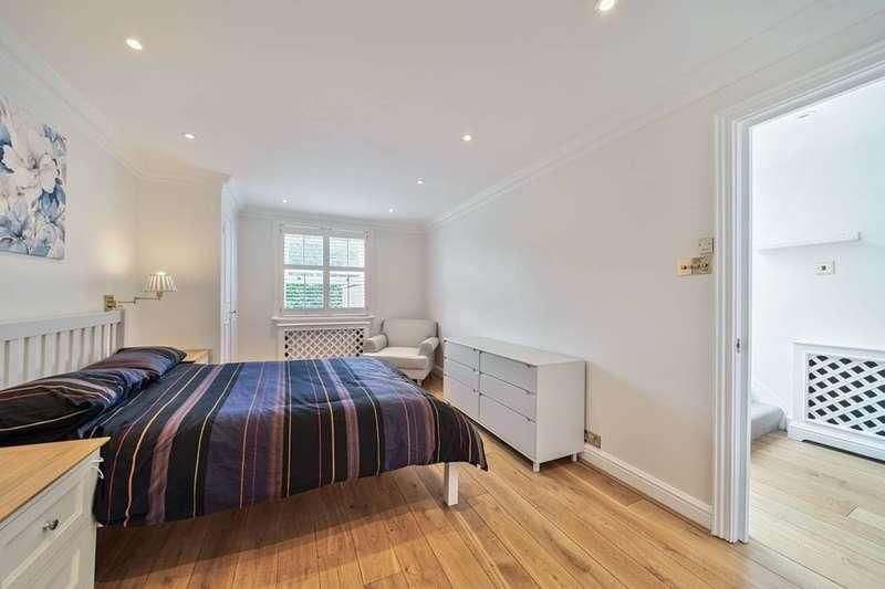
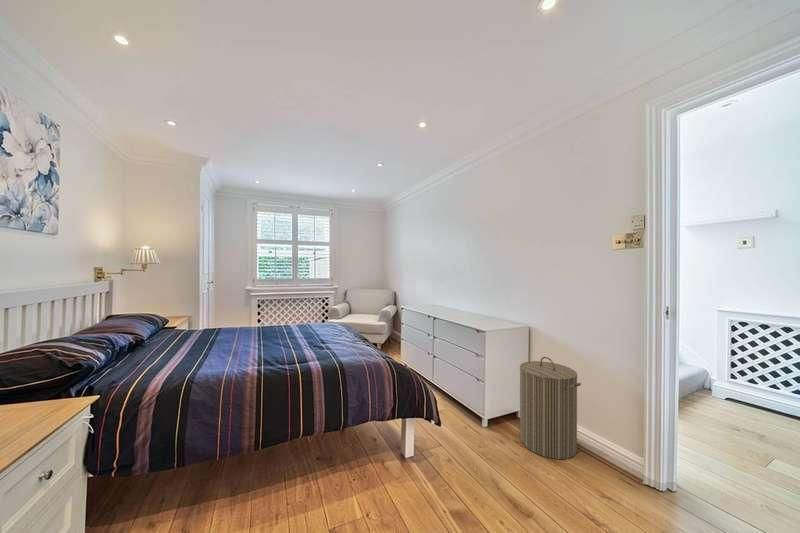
+ laundry hamper [519,356,582,460]
